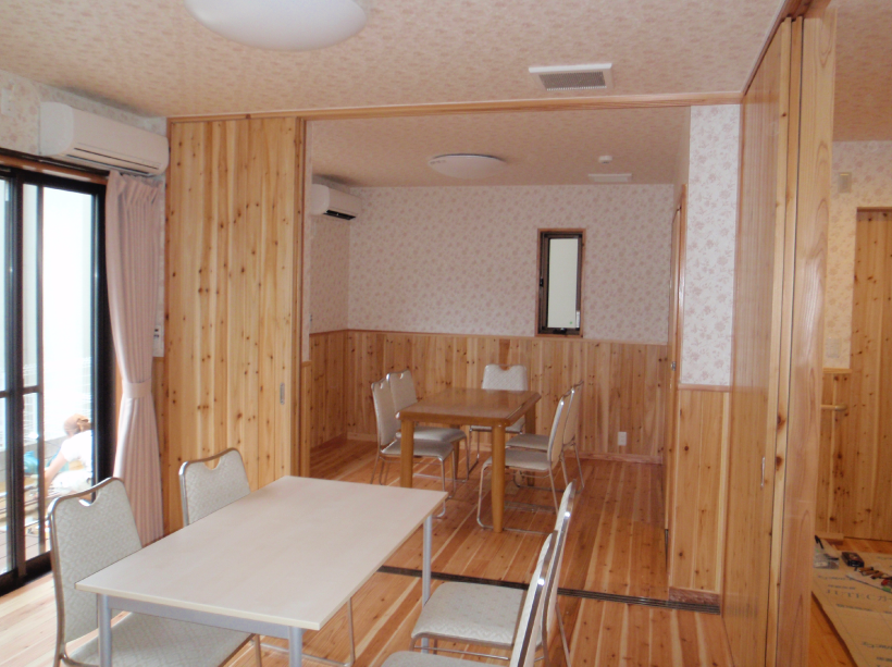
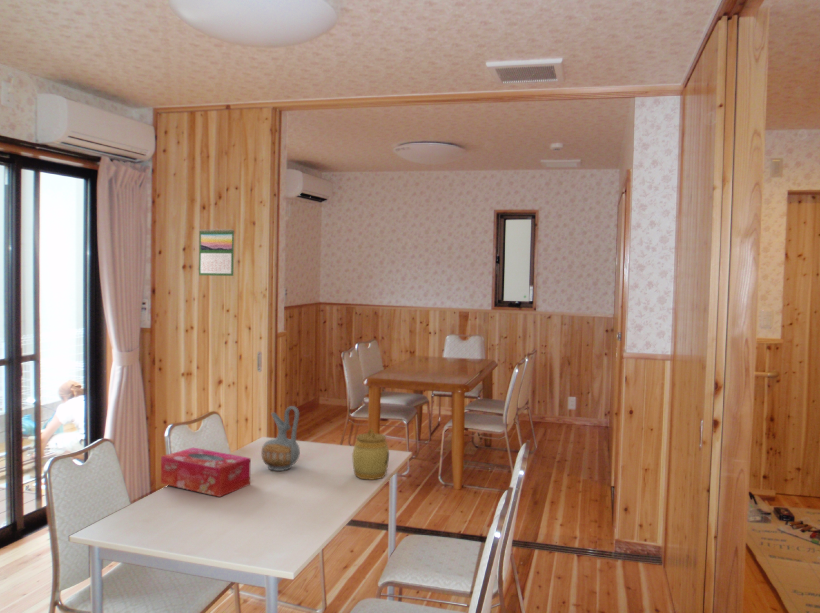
+ tissue box [160,447,252,498]
+ jar [351,427,390,481]
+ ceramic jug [260,405,301,472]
+ calendar [198,227,235,277]
